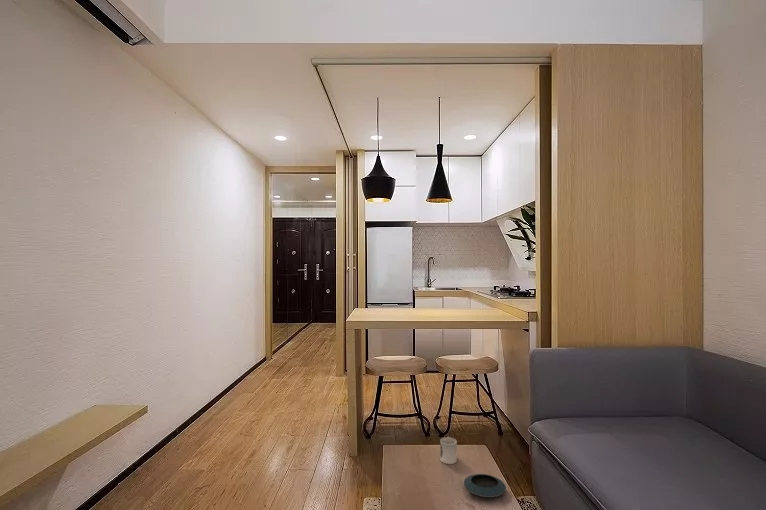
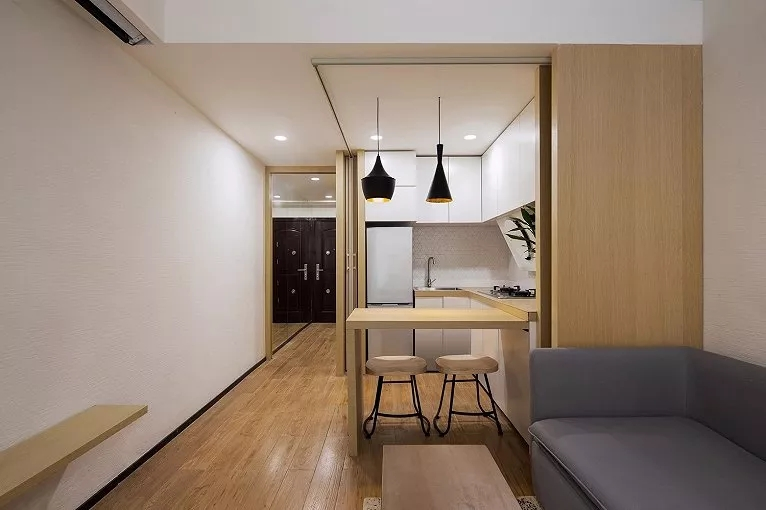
- cup [439,436,458,465]
- saucer [463,473,507,498]
